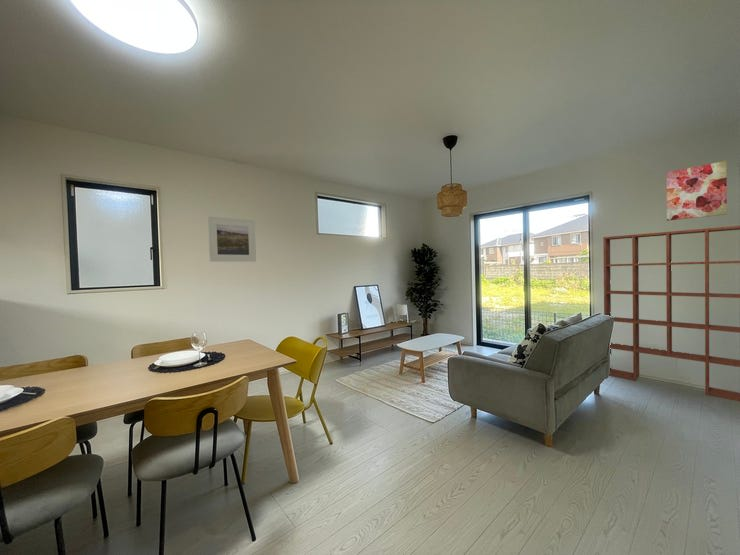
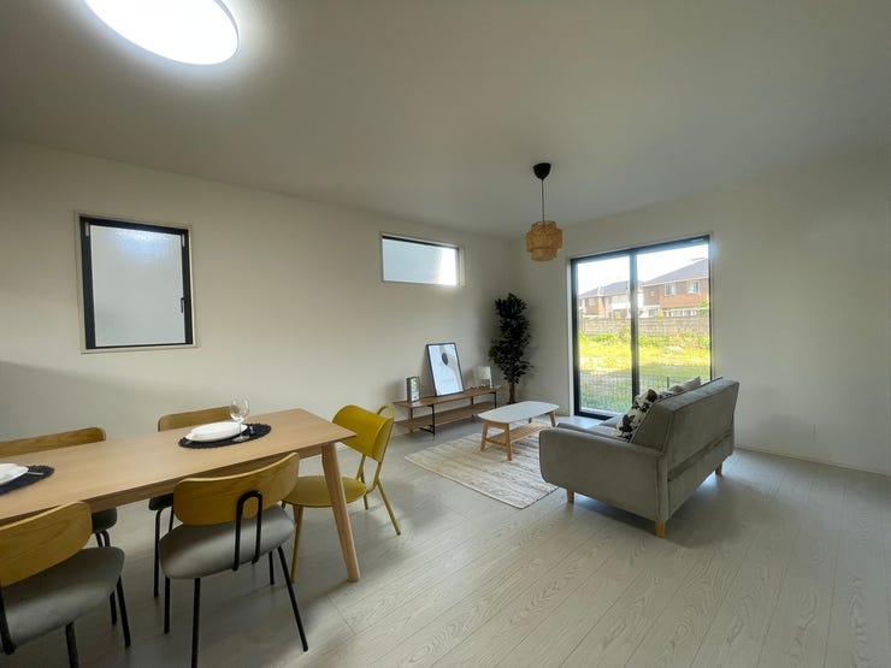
- wall art [666,160,728,222]
- bookshelf [602,225,740,402]
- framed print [207,215,257,263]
